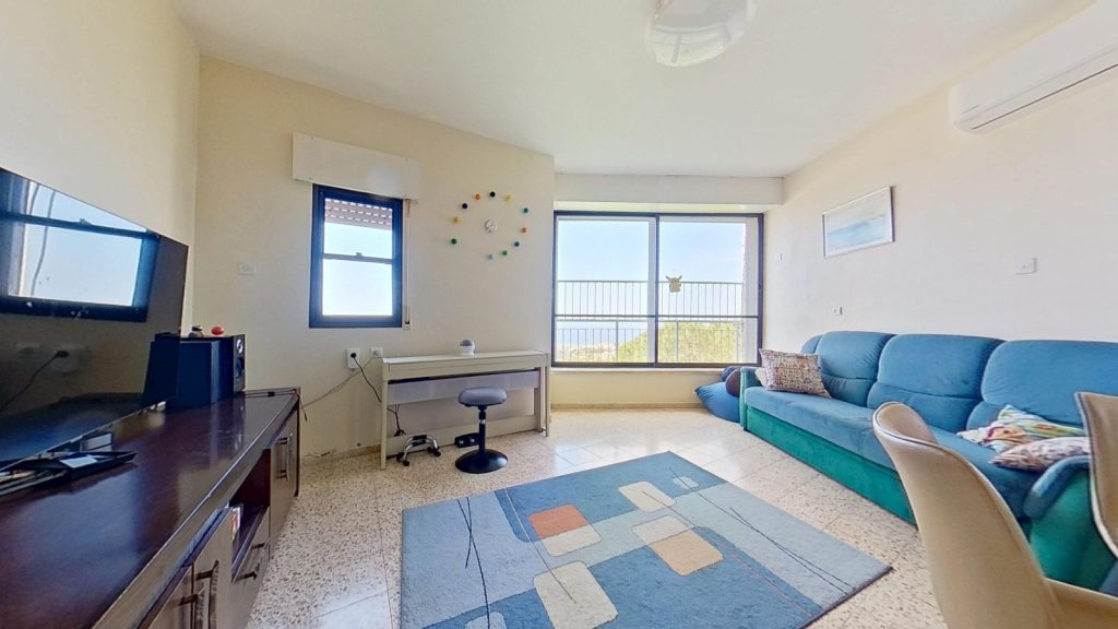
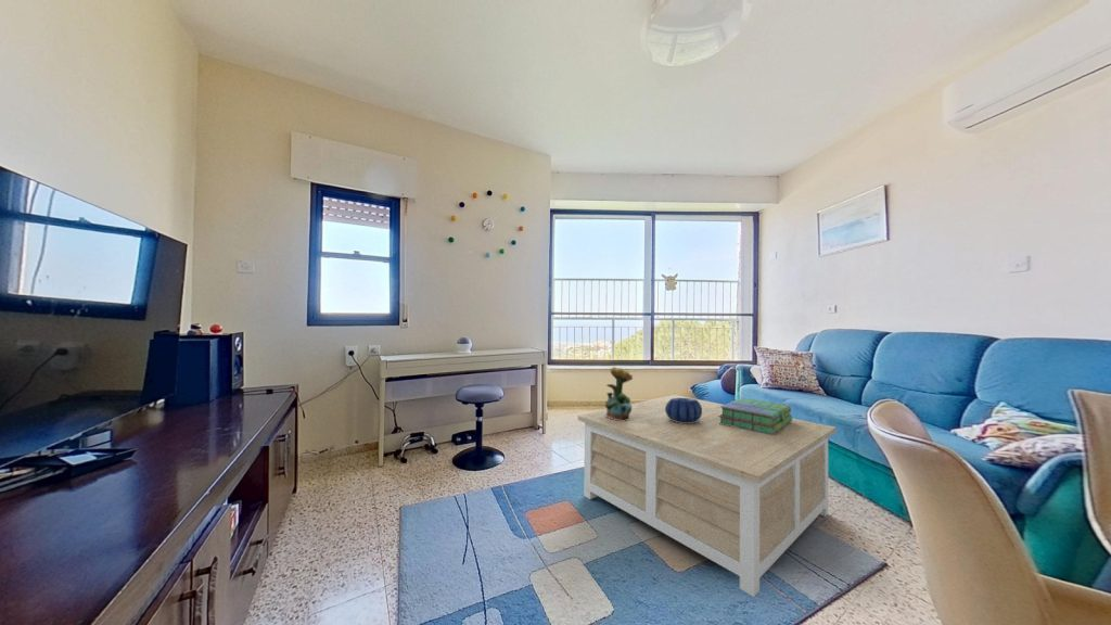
+ stack of books [718,397,793,435]
+ decorative bowl [665,397,702,423]
+ coffee table [577,394,838,598]
+ potted flower [604,366,634,421]
